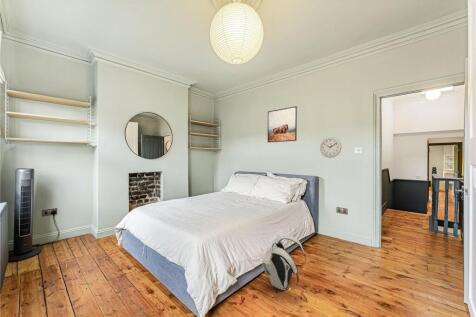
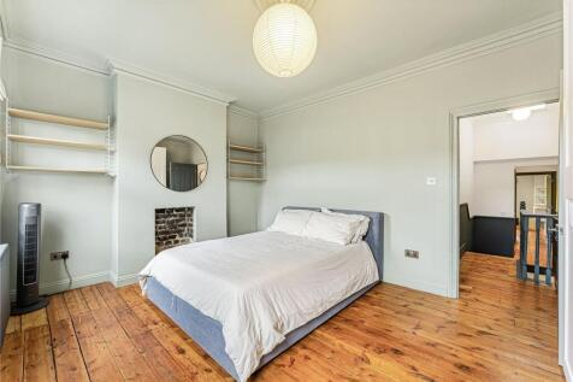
- wall clock [319,136,342,159]
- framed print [267,105,298,143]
- backpack [262,235,307,291]
